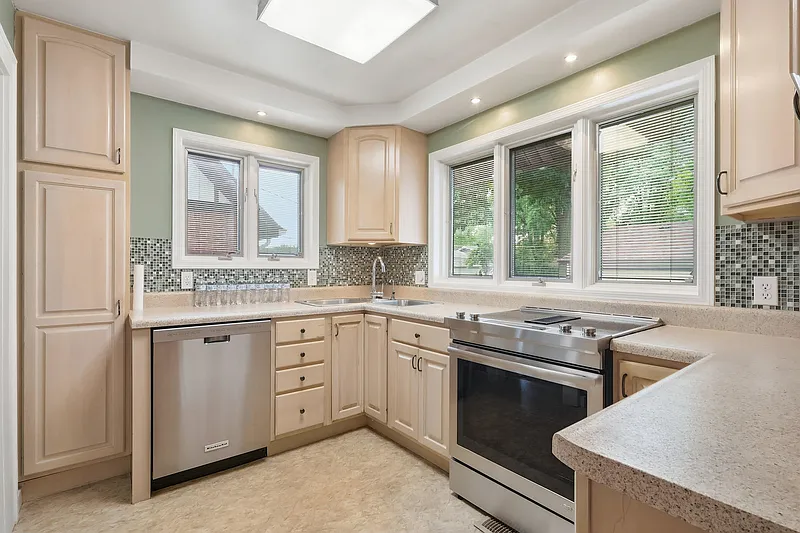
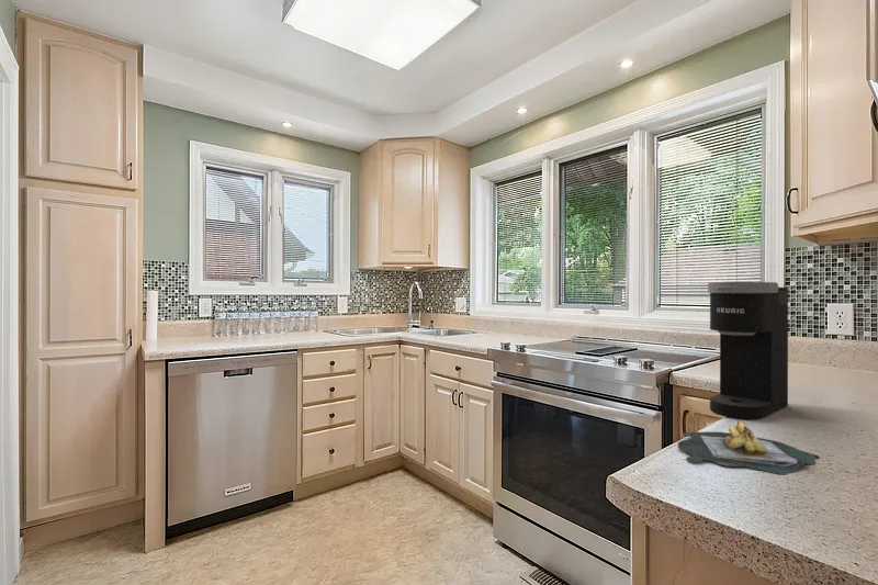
+ coffee maker [707,281,789,420]
+ banana bunch [677,420,821,475]
